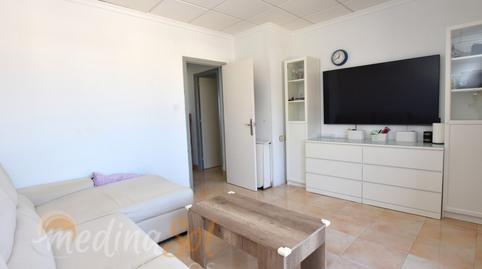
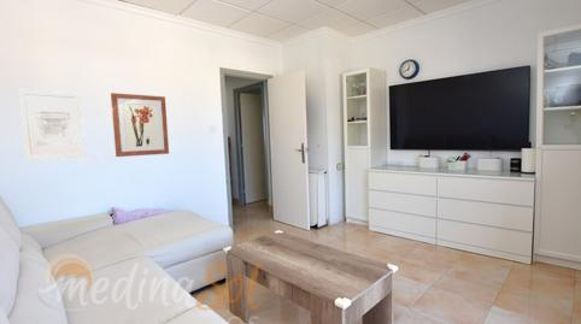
+ wall art [110,92,170,158]
+ wall art [18,89,87,161]
